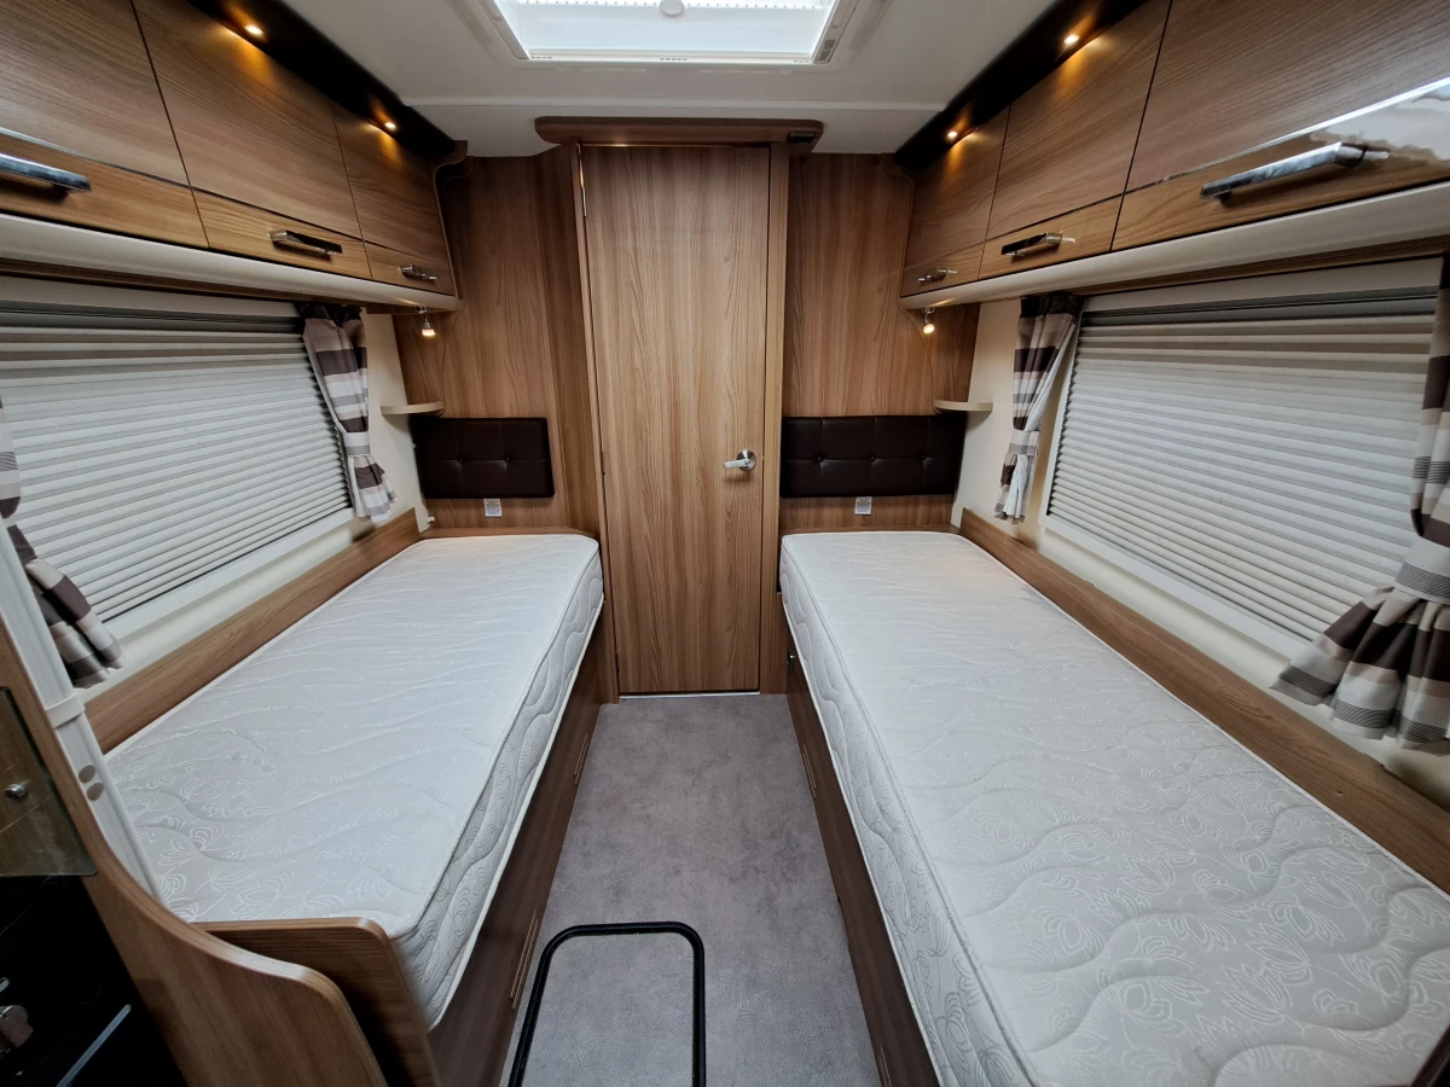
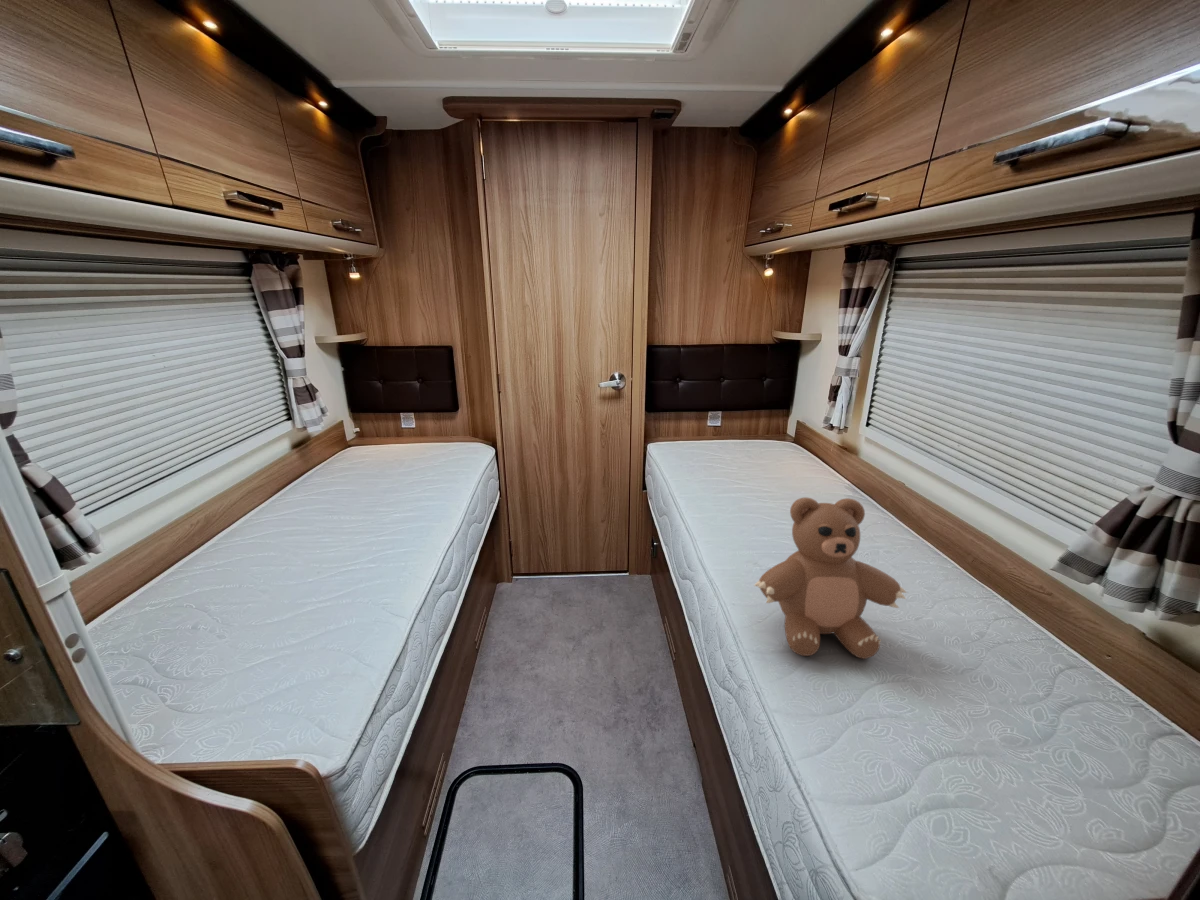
+ teddy bear [753,496,908,660]
